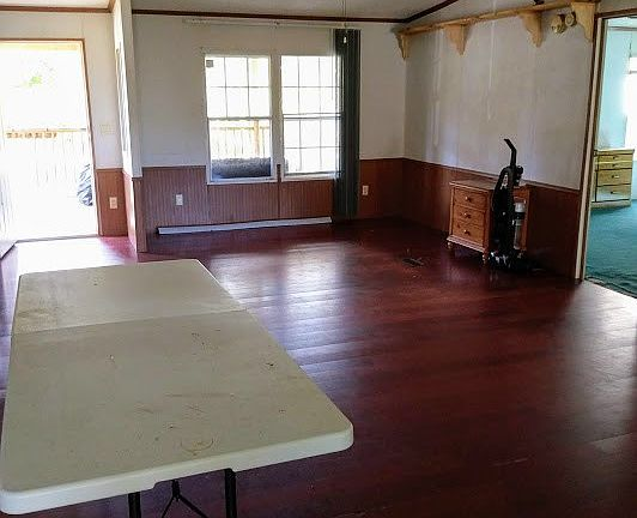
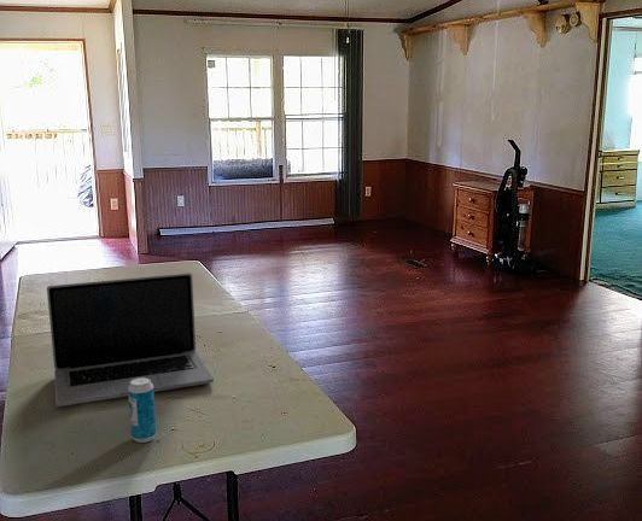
+ beverage can [128,377,158,444]
+ laptop [46,271,215,408]
